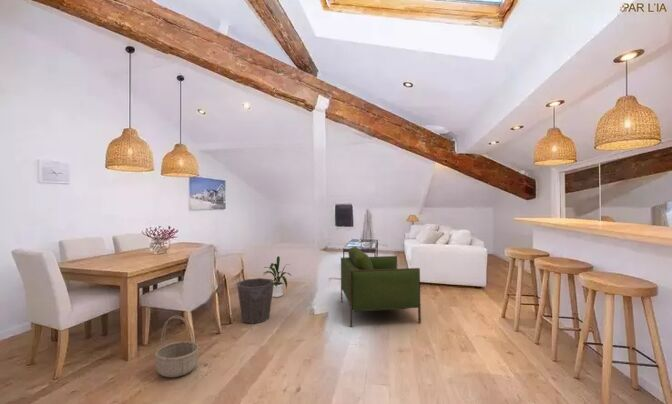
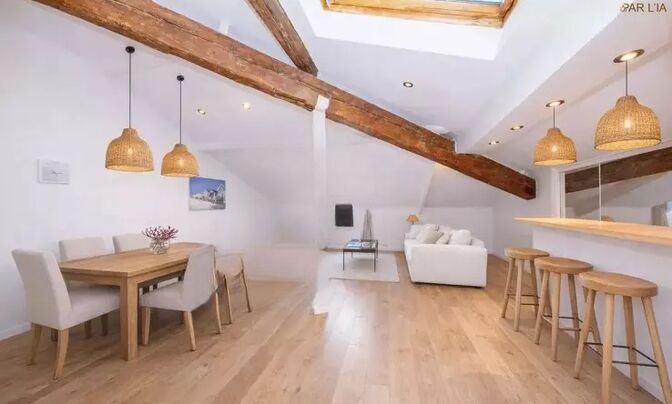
- house plant [263,255,291,298]
- basket [154,315,200,378]
- armchair [340,246,422,328]
- waste bin [236,277,274,325]
